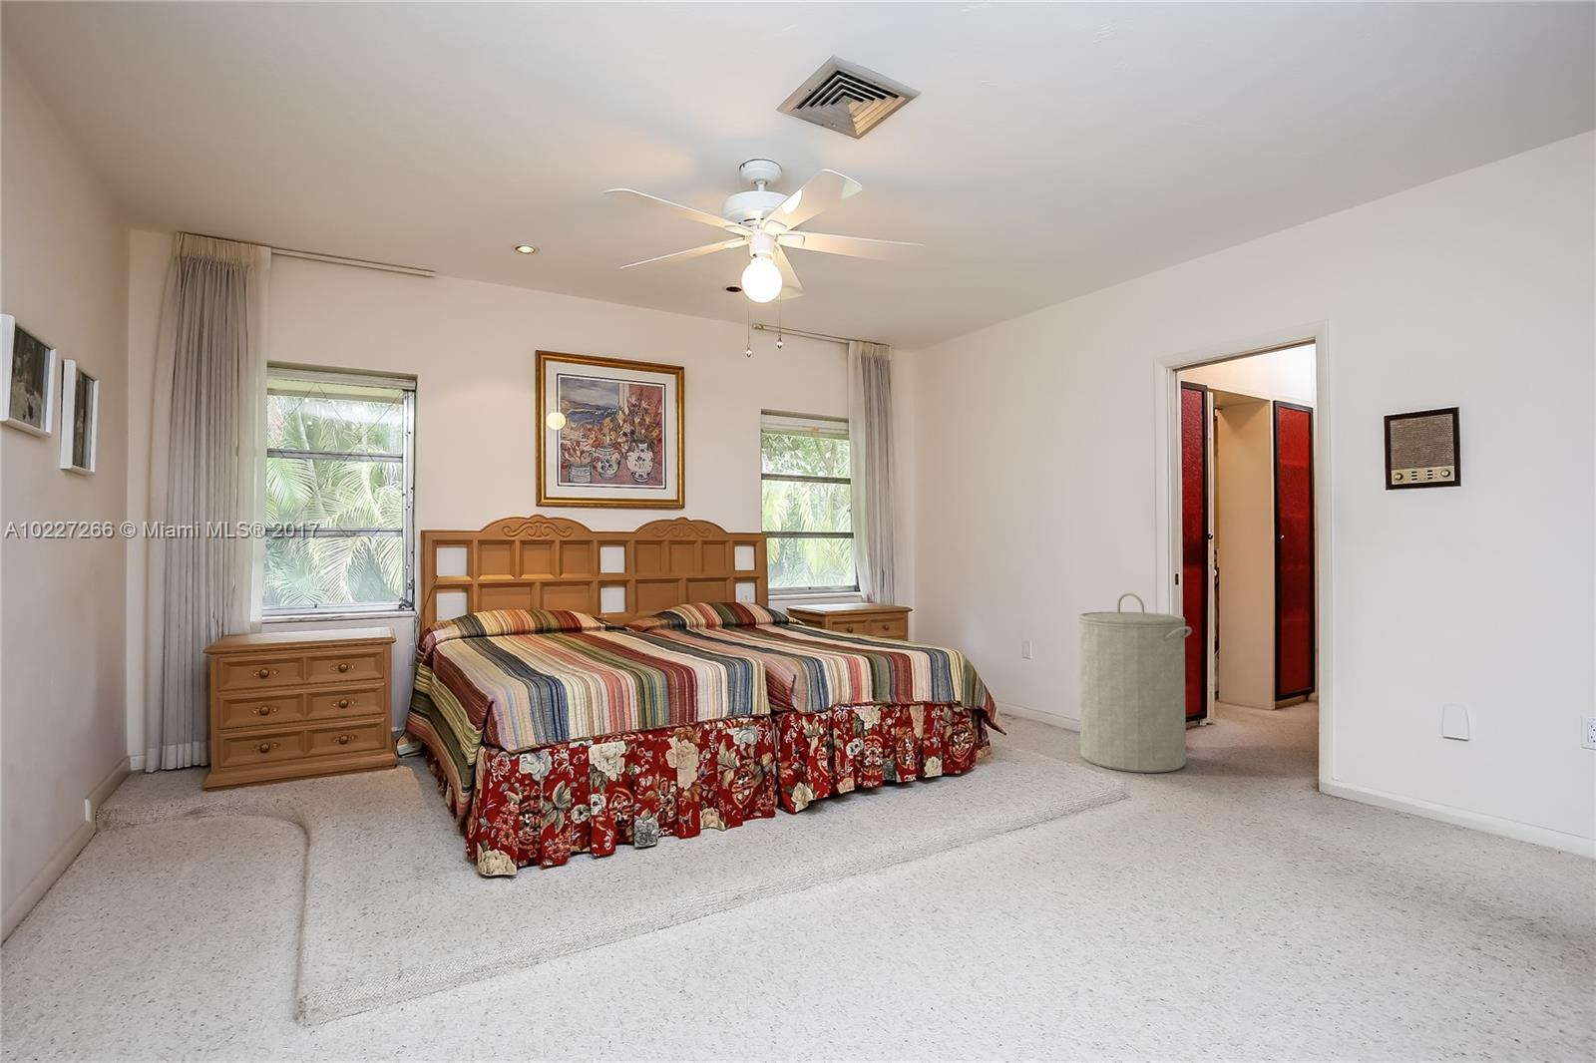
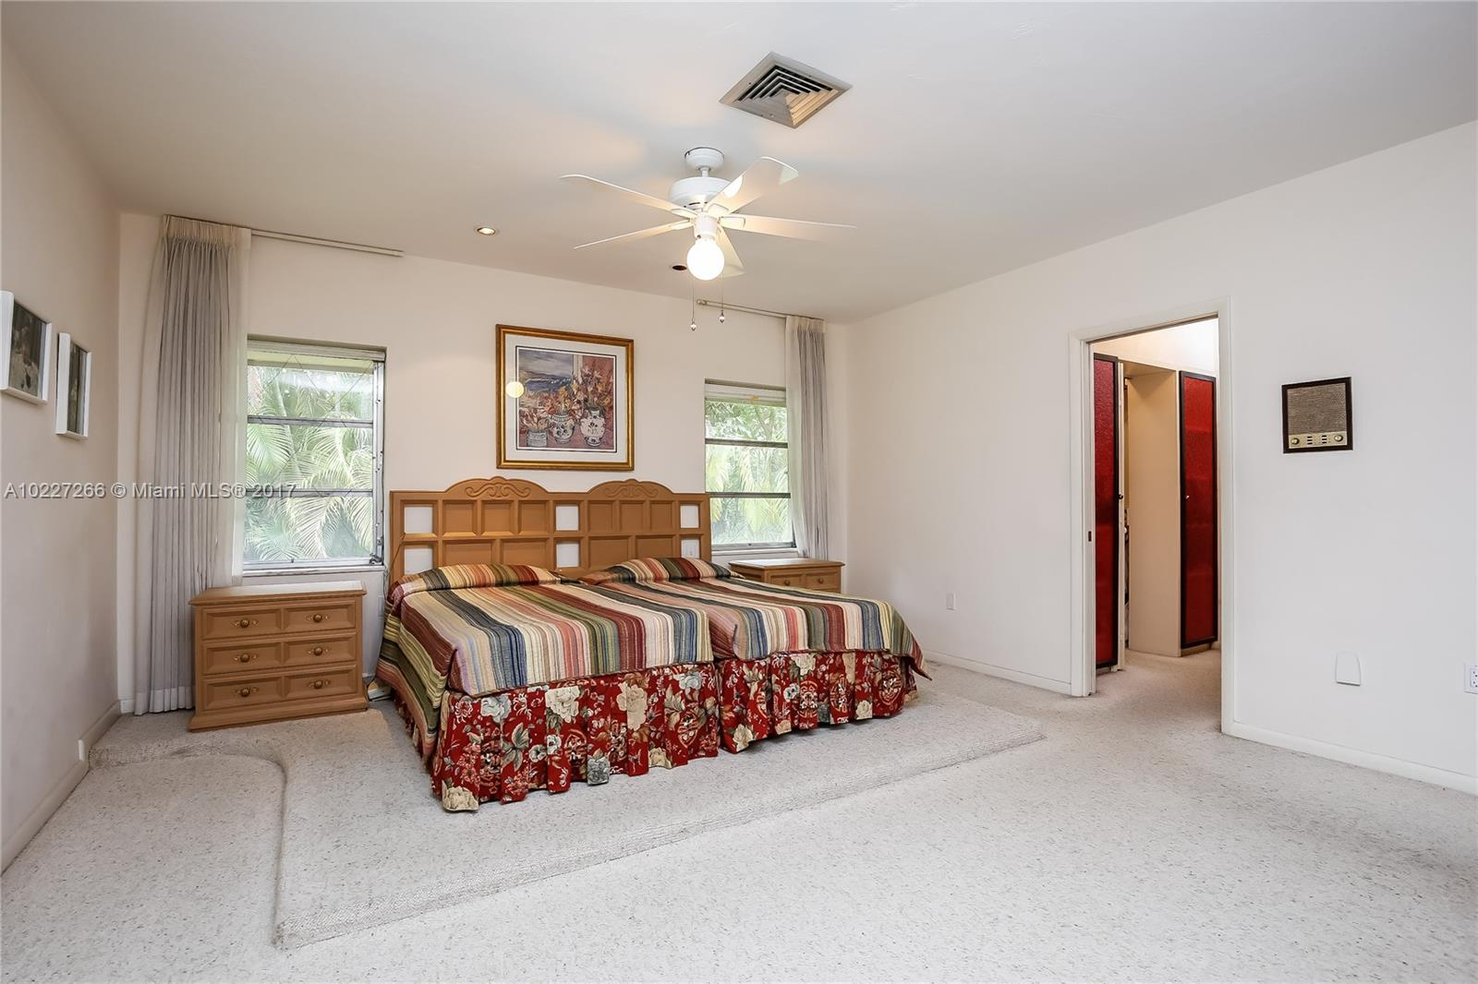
- laundry hamper [1079,591,1193,774]
